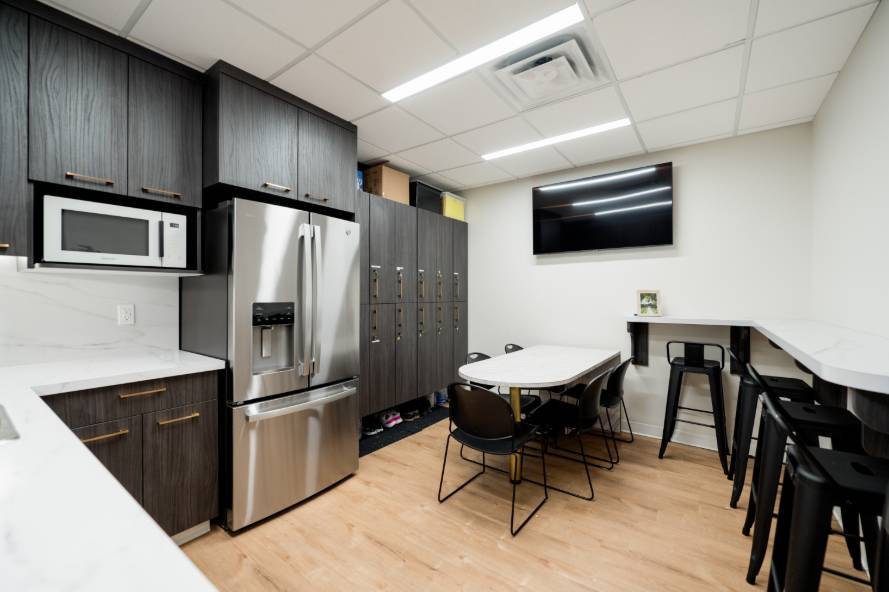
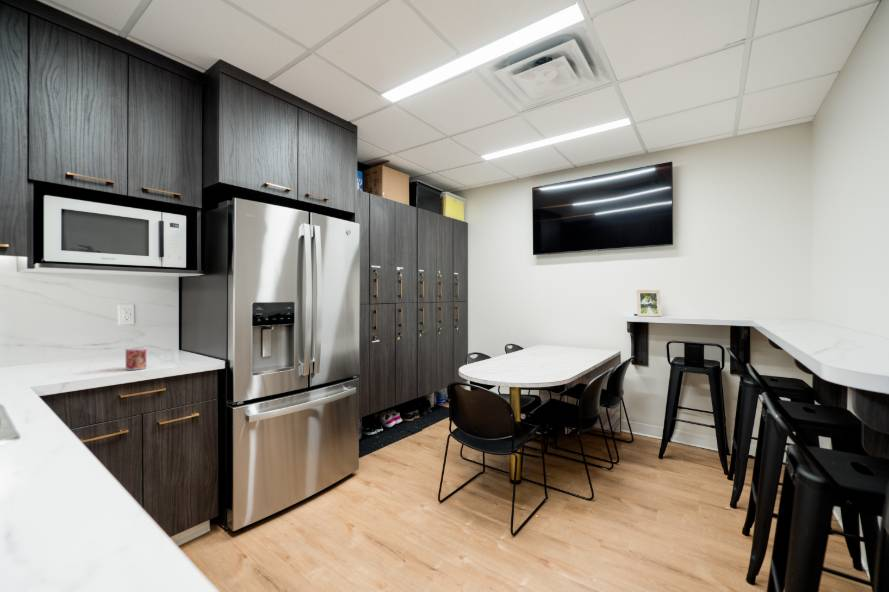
+ mug [125,346,147,371]
